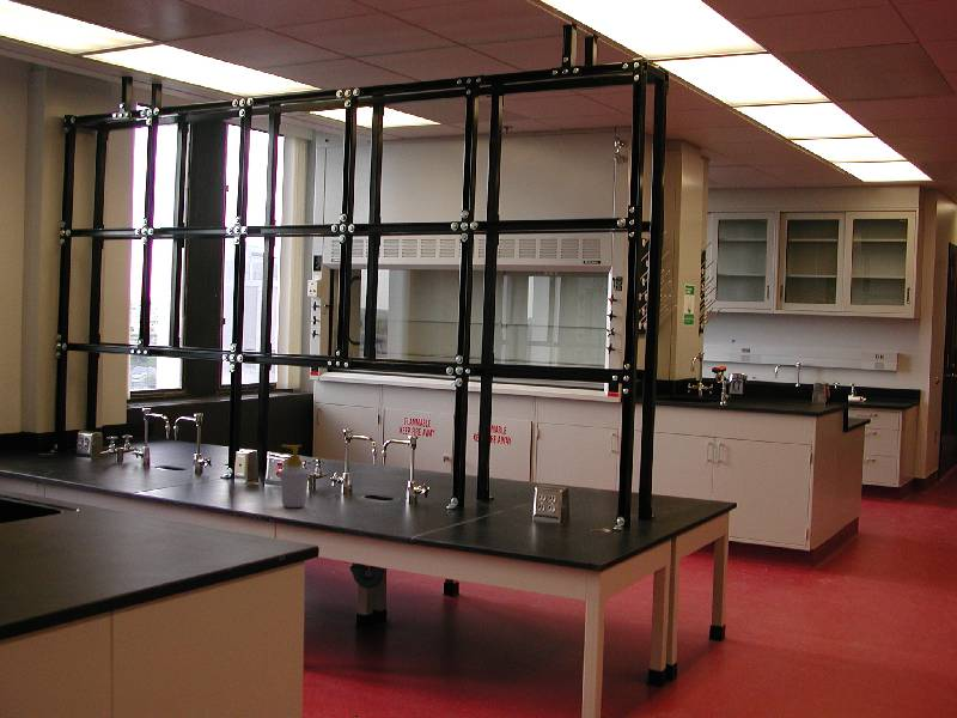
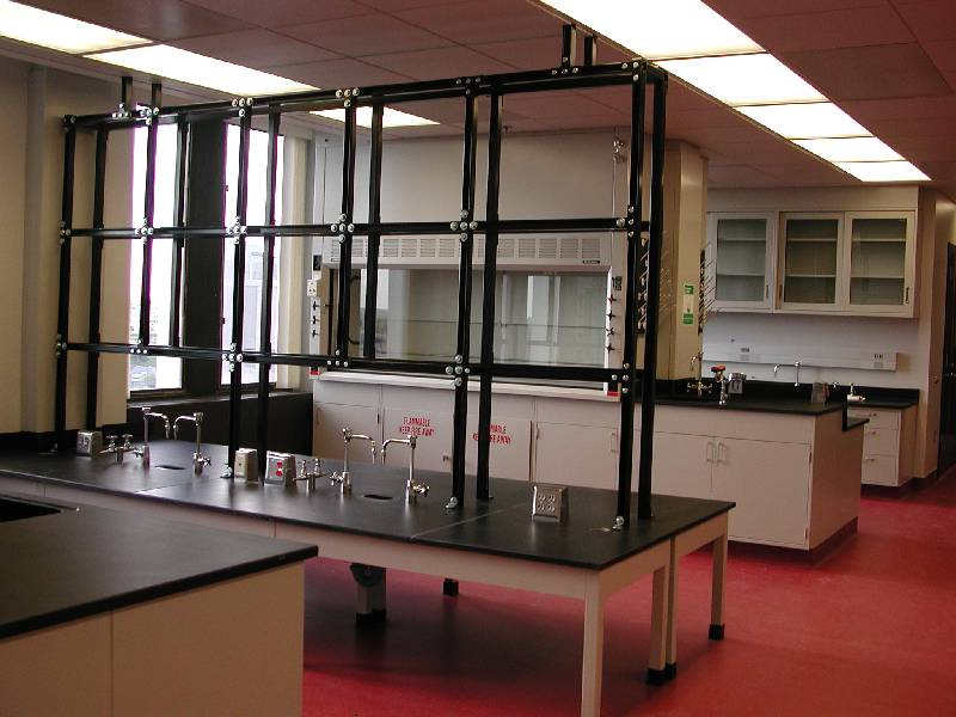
- soap bottle [278,444,312,509]
